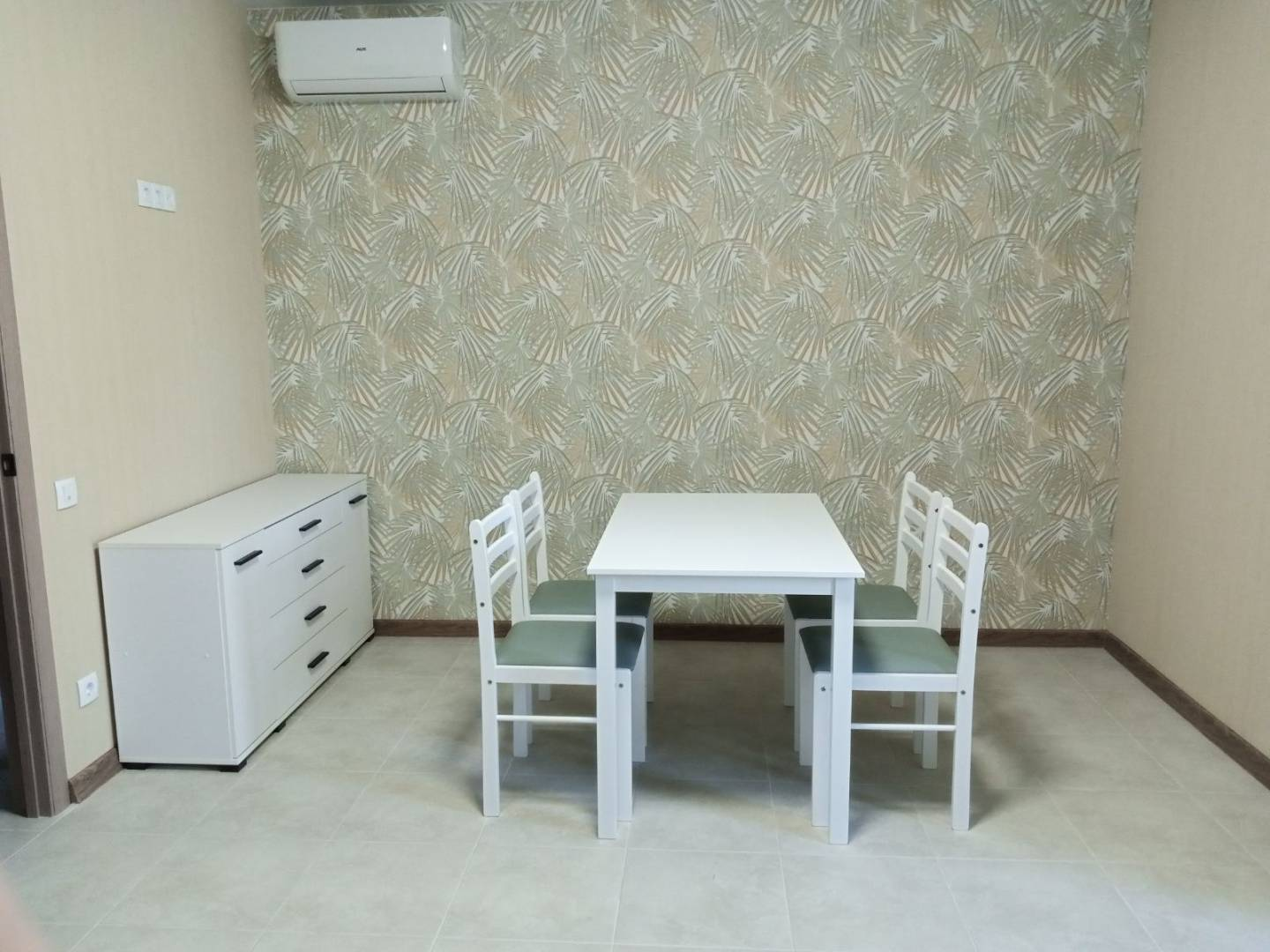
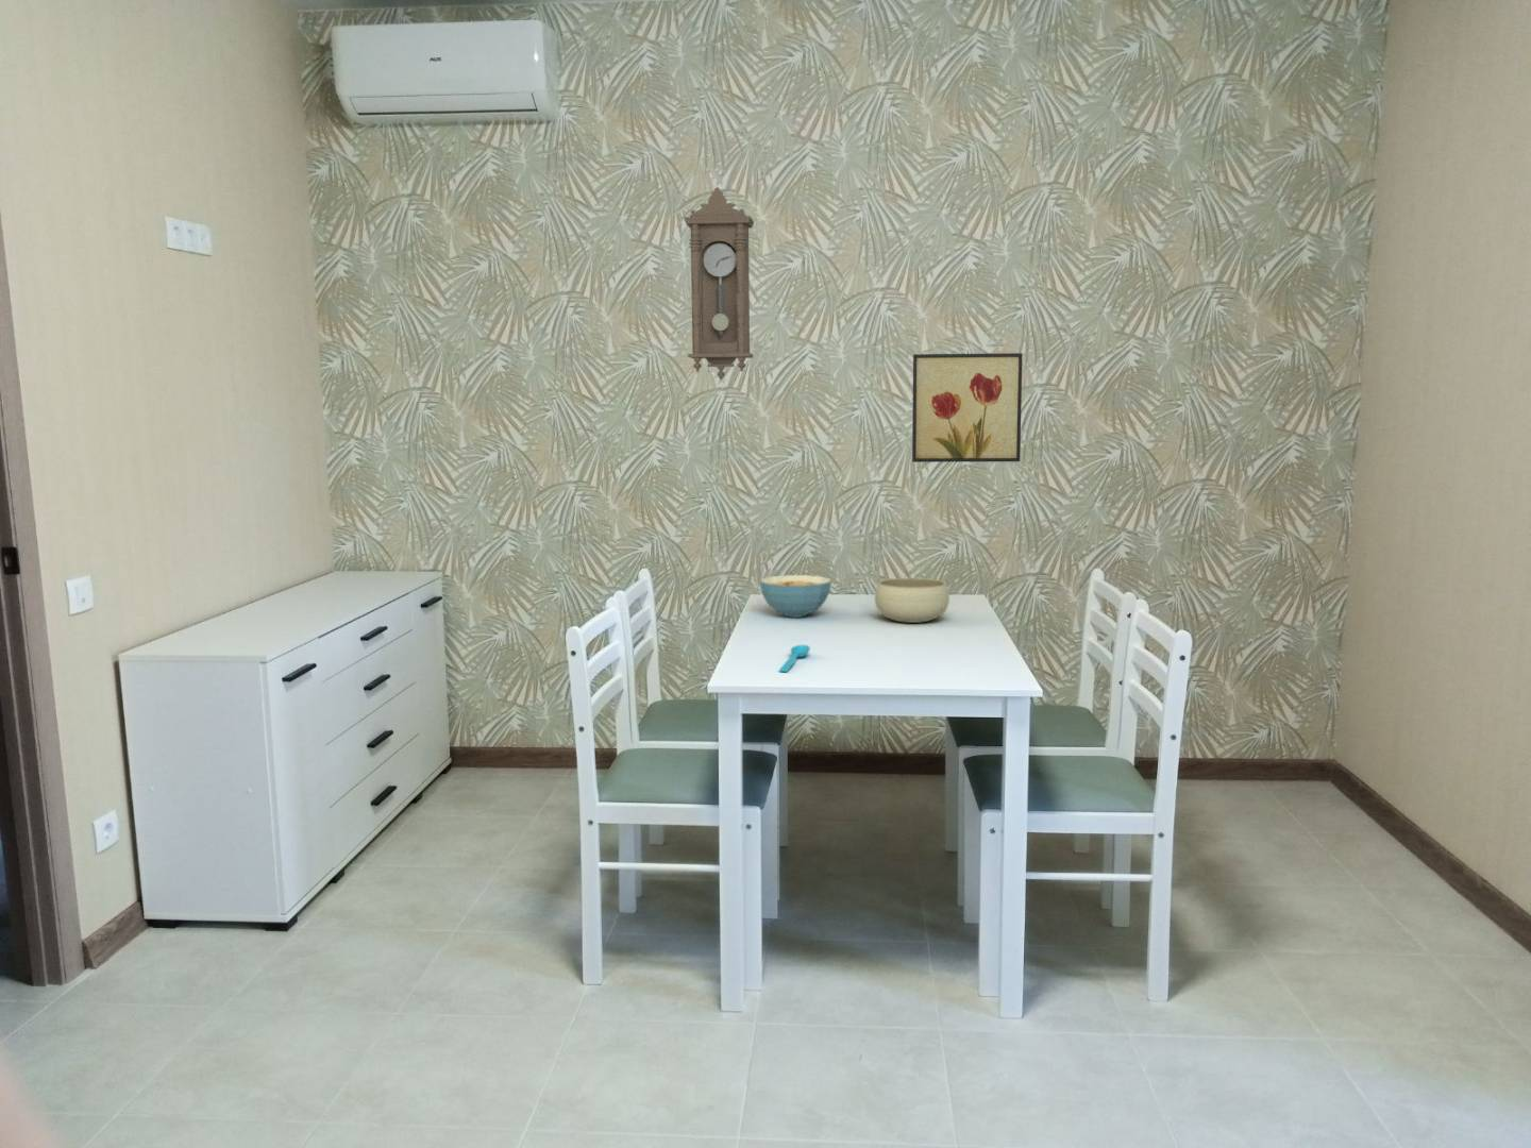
+ wall art [911,352,1023,463]
+ spoon [779,644,811,673]
+ bowl [874,578,950,623]
+ pendulum clock [682,186,755,381]
+ cereal bowl [759,574,833,619]
